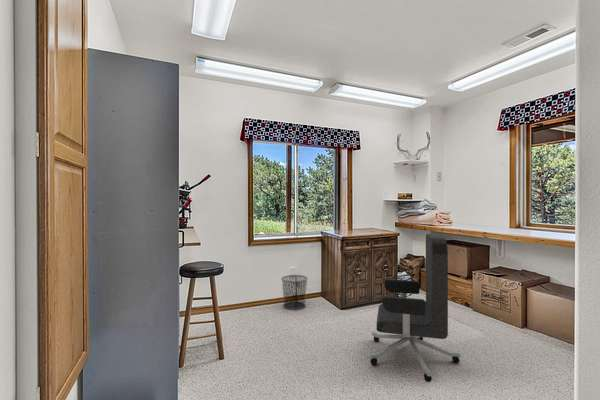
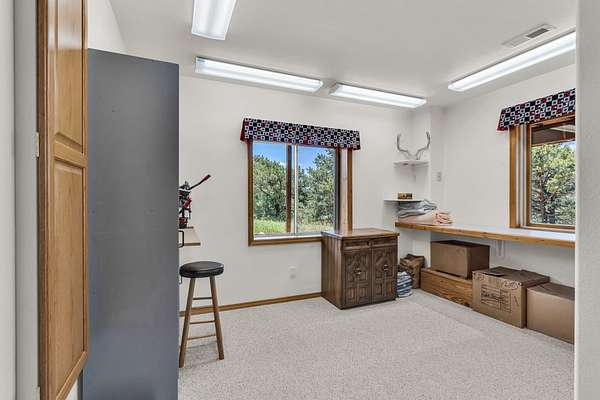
- office chair [368,233,461,383]
- waste bin [280,274,309,311]
